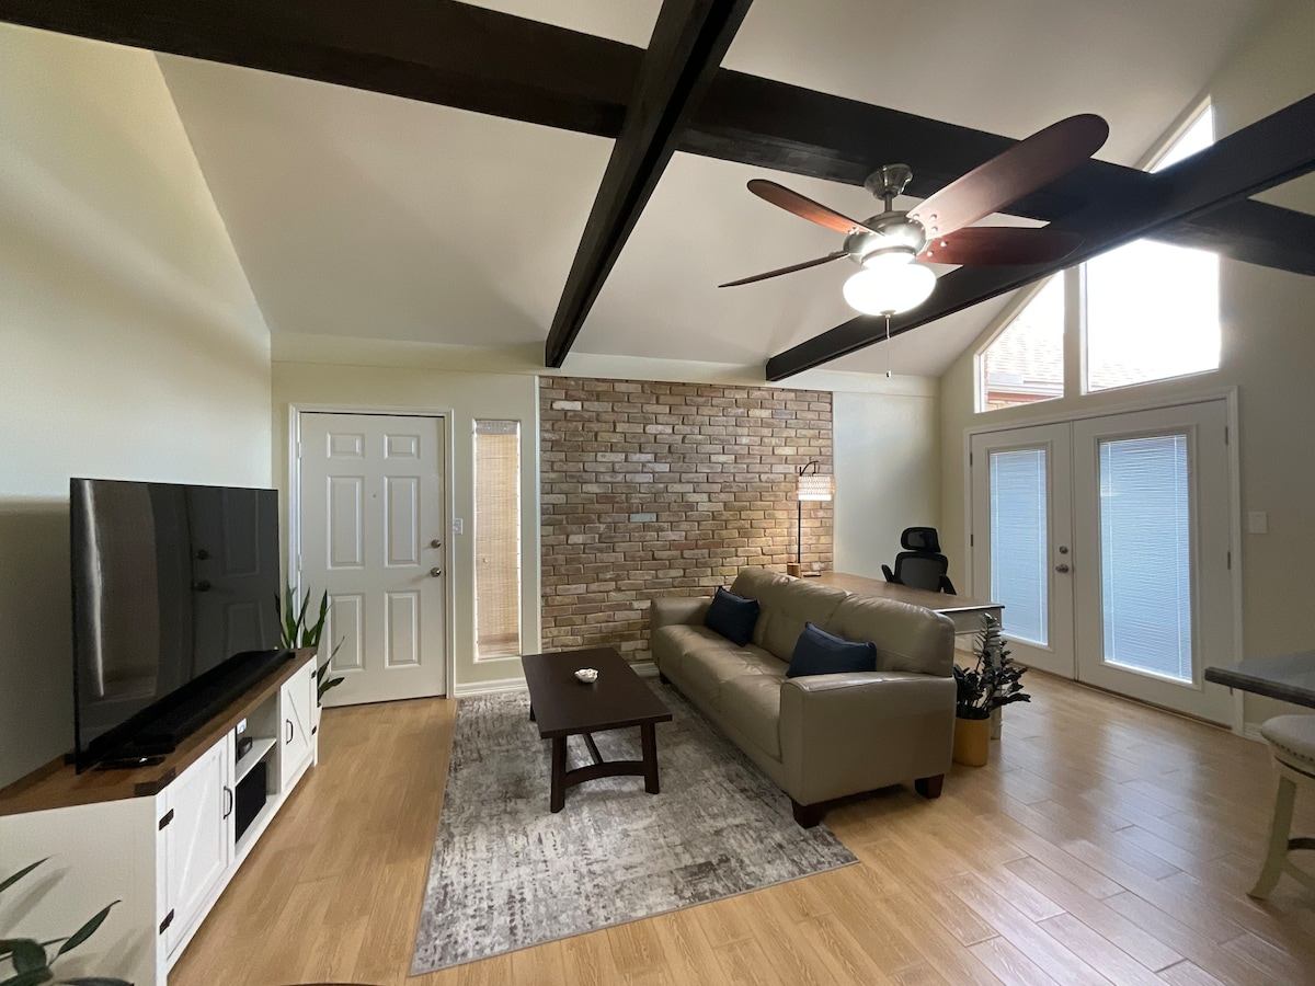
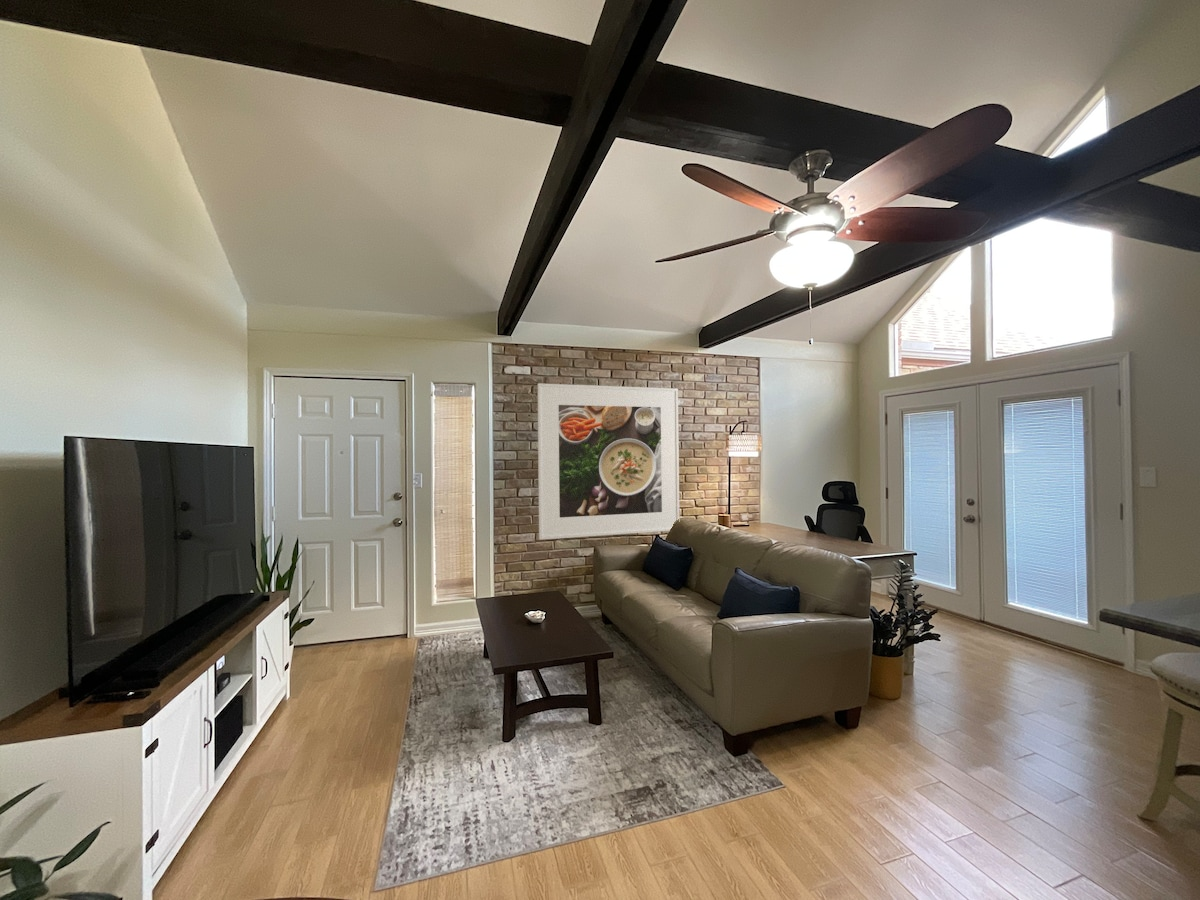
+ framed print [537,382,680,541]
